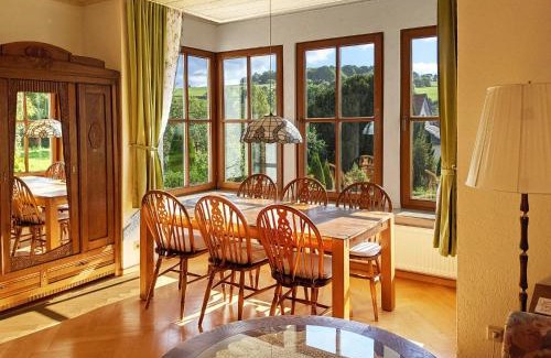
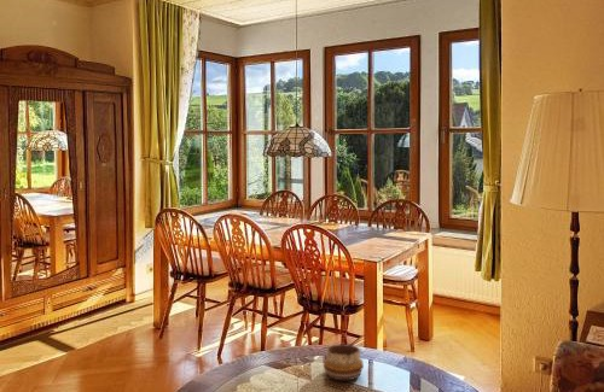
+ decorative bowl [323,343,365,381]
